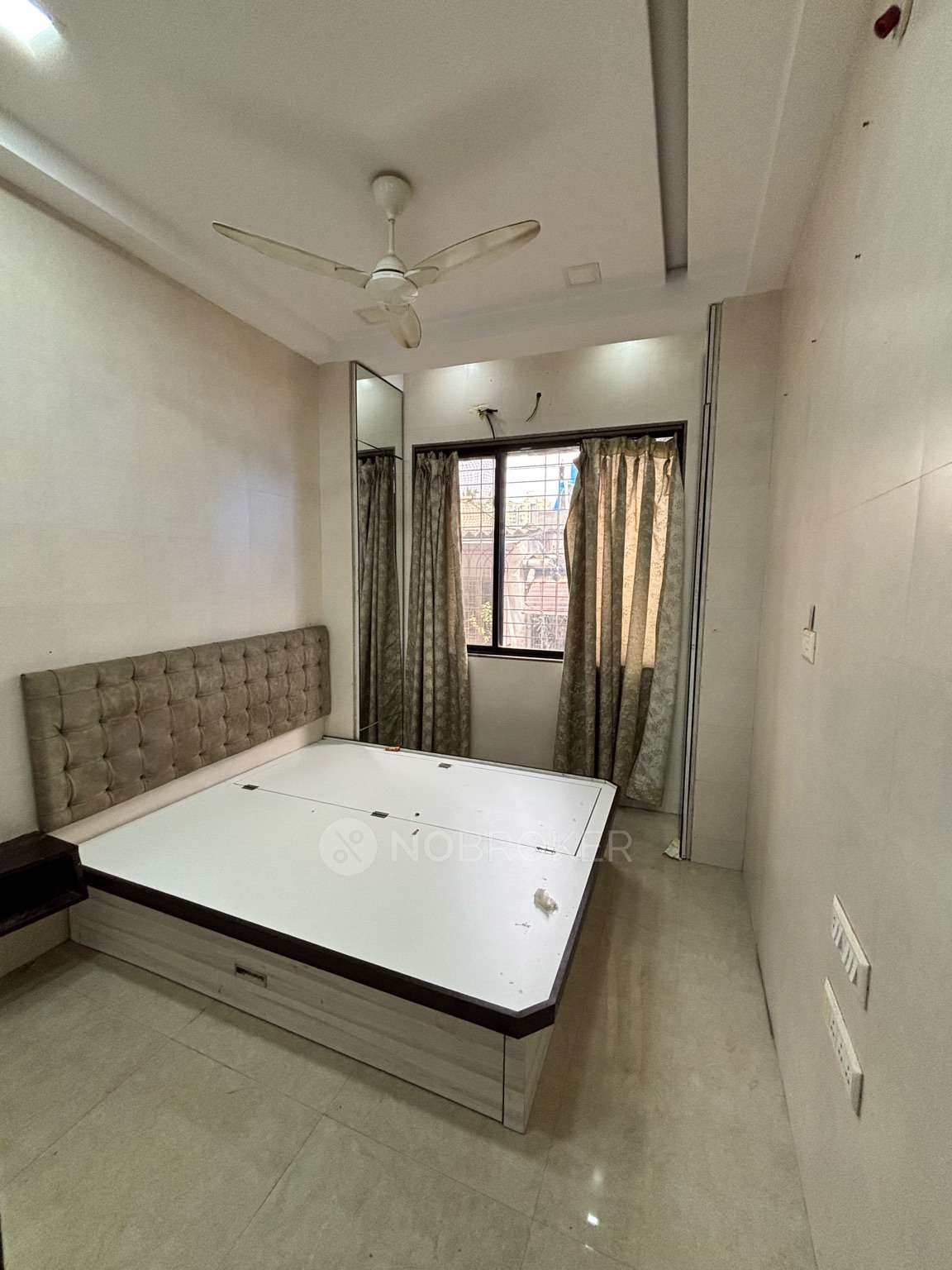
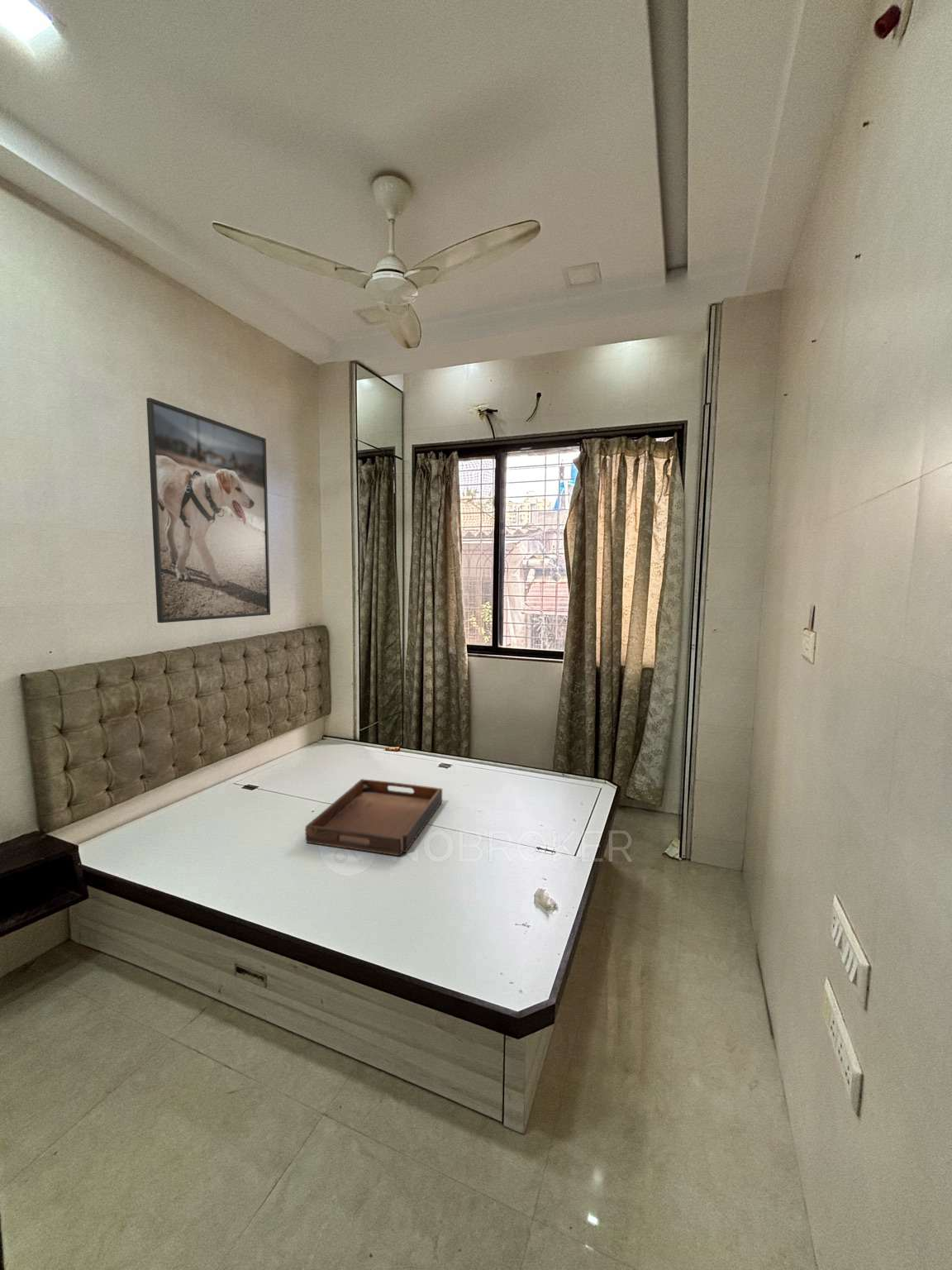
+ serving tray [304,778,443,857]
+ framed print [145,397,271,623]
